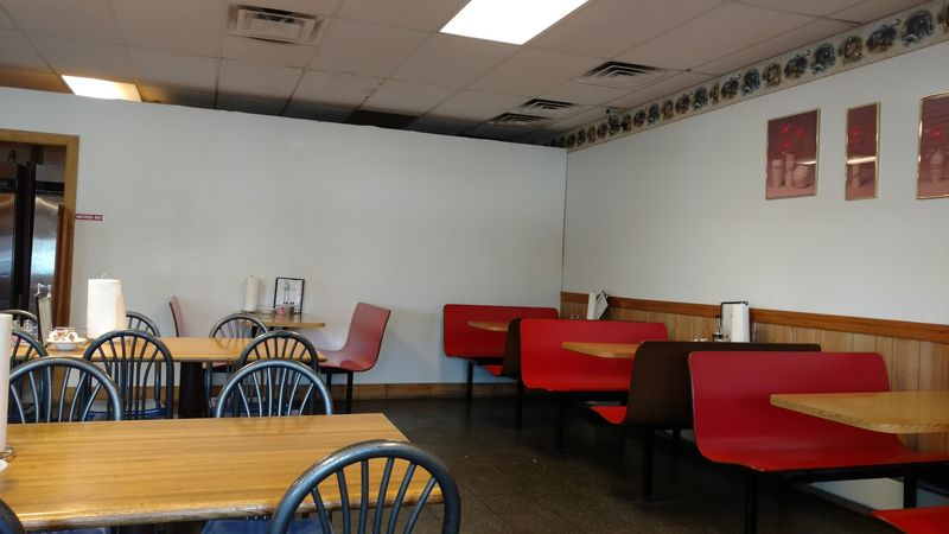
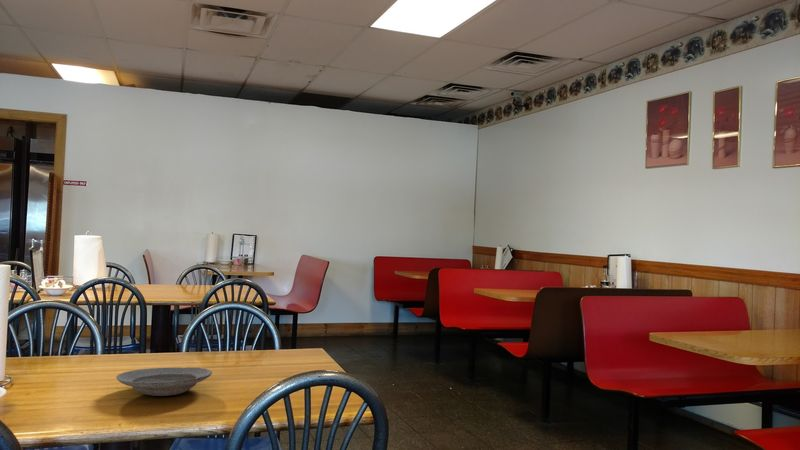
+ plate [115,367,213,397]
